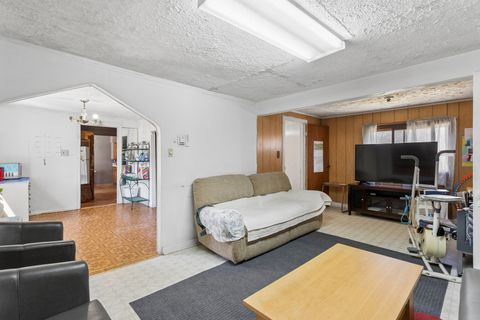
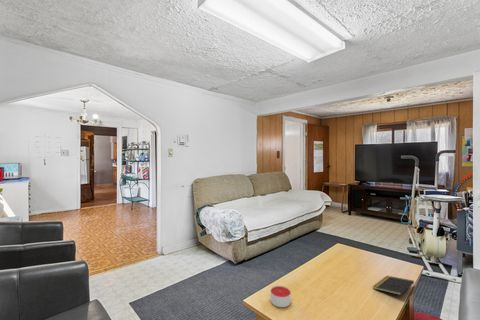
+ notepad [372,275,415,296]
+ candle [270,285,292,308]
